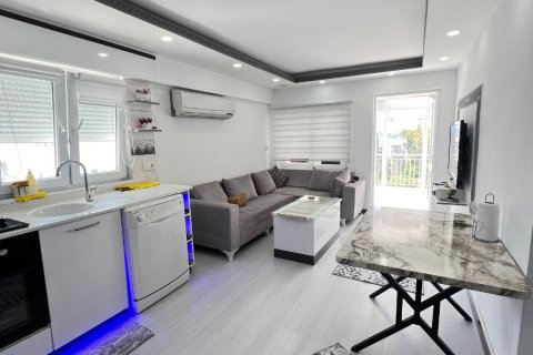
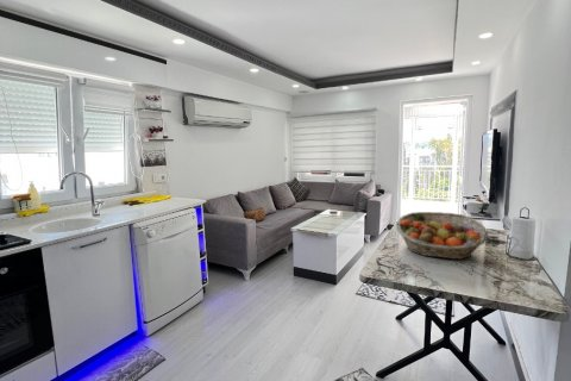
+ fruit basket [395,211,489,260]
